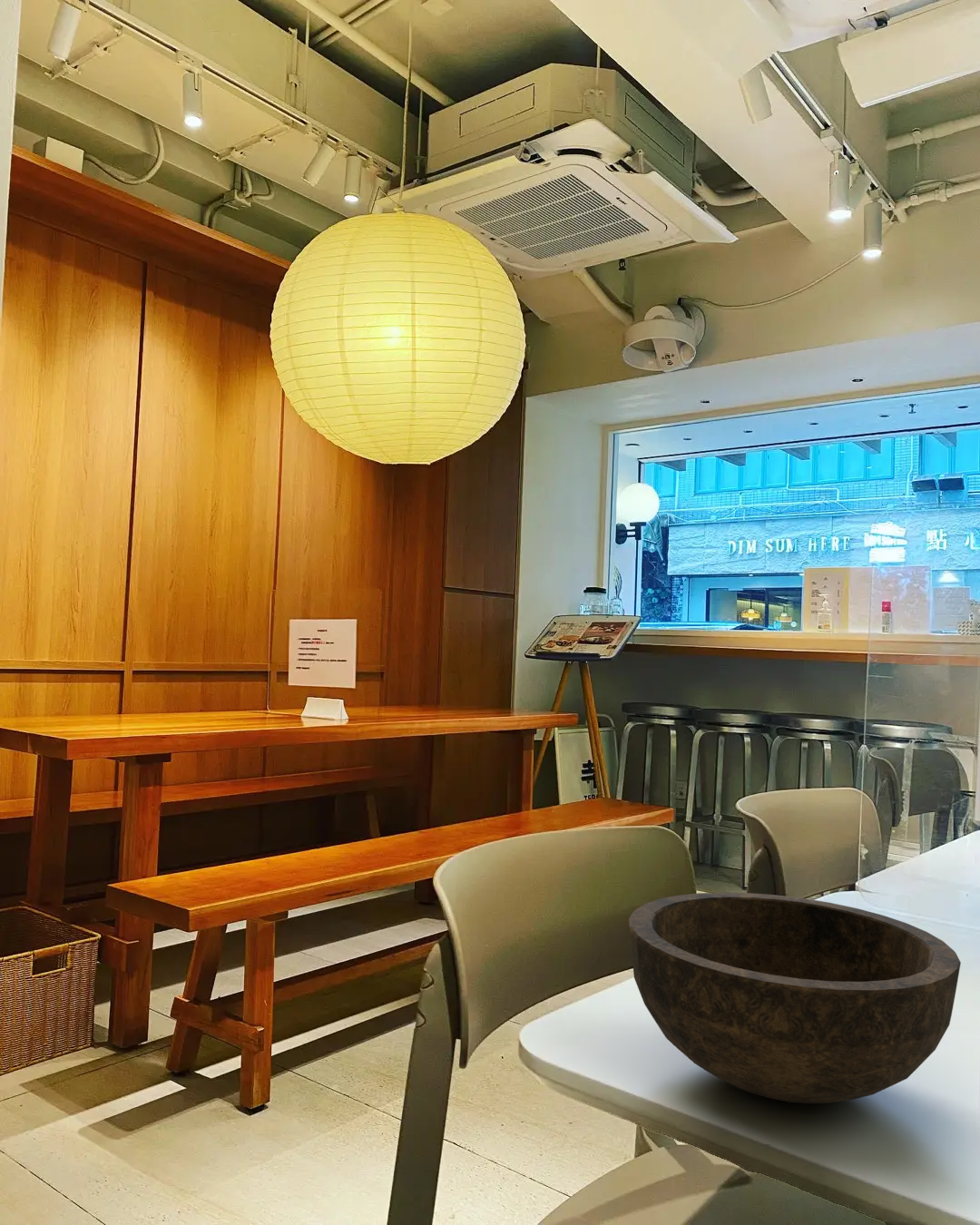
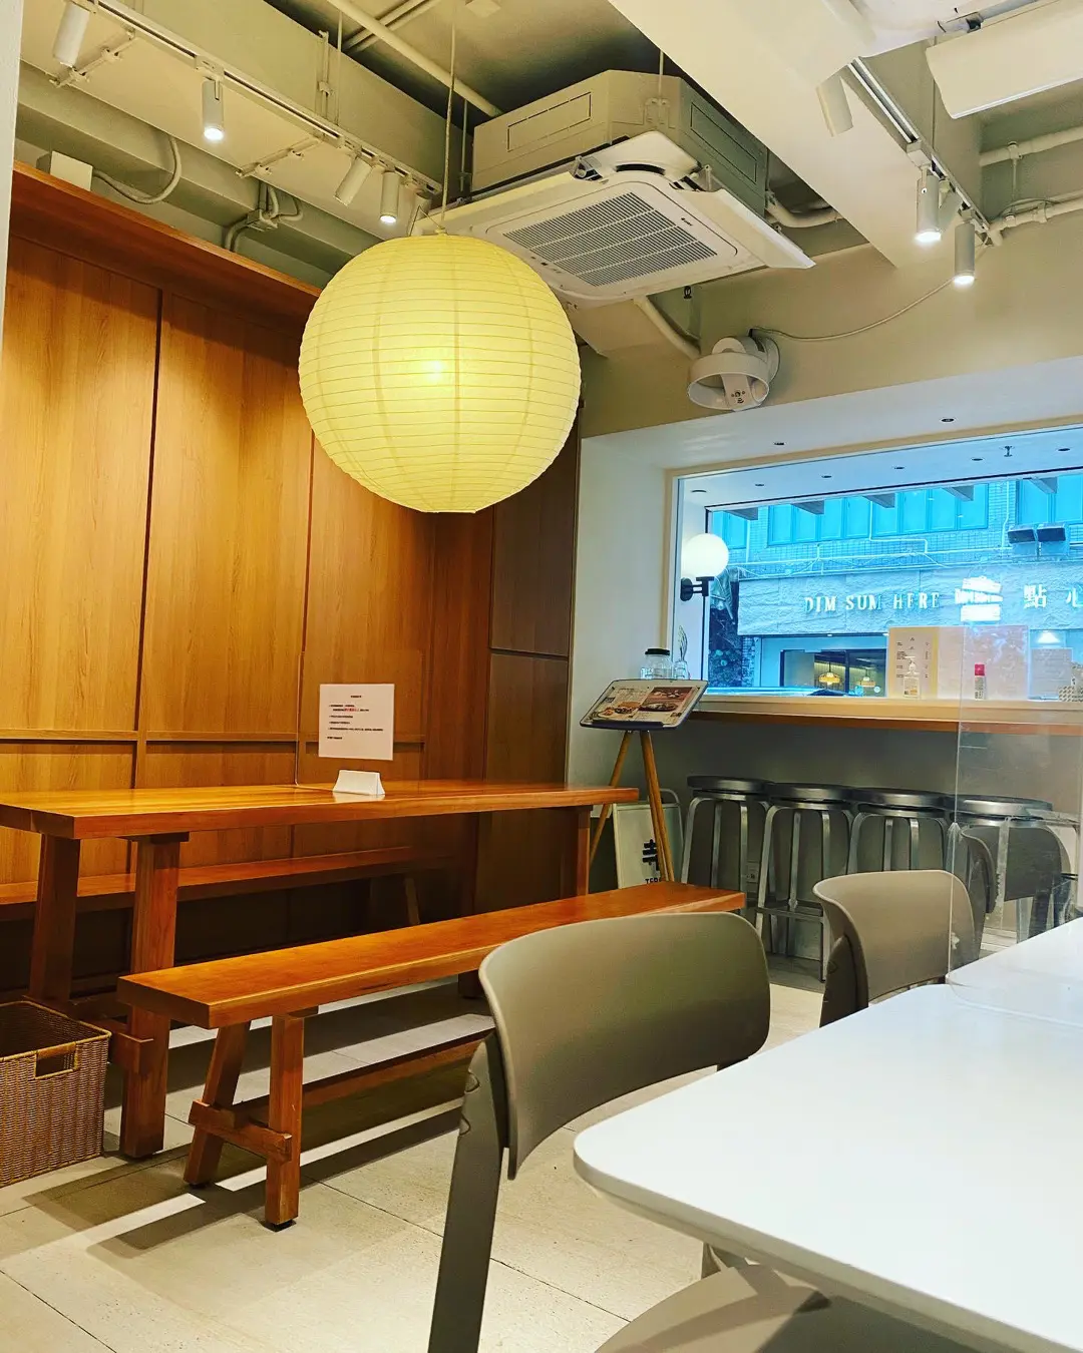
- bowl [628,892,962,1104]
